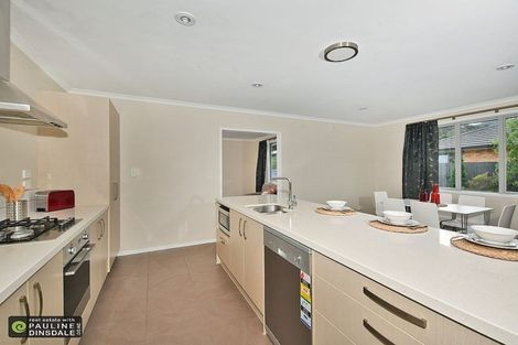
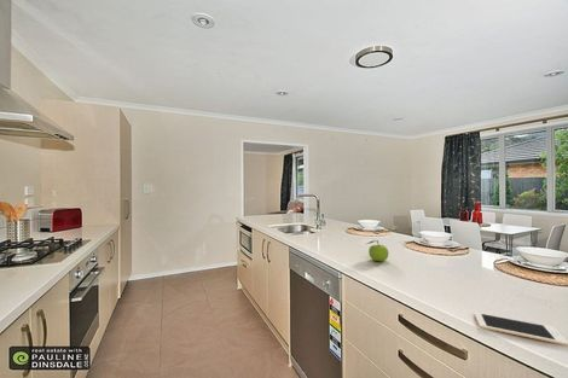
+ cell phone [474,312,568,347]
+ fruit [366,239,390,263]
